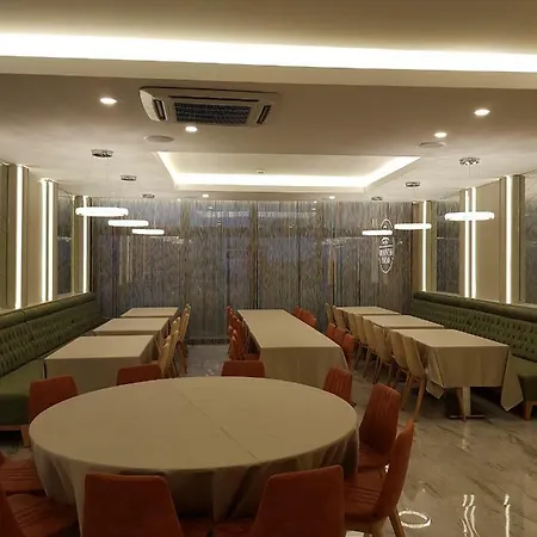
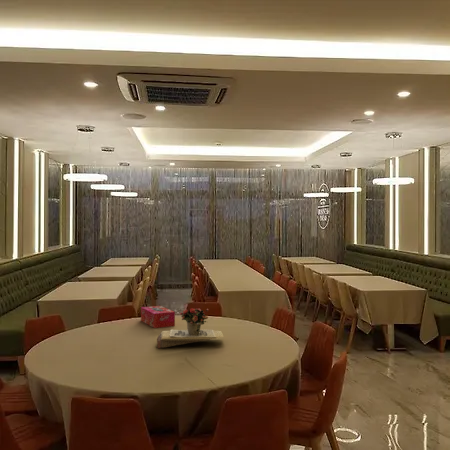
+ tissue box [140,305,176,329]
+ flower arrangement [156,307,224,349]
